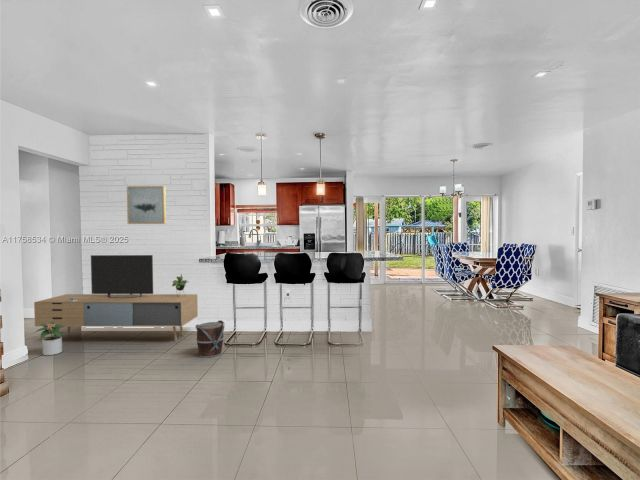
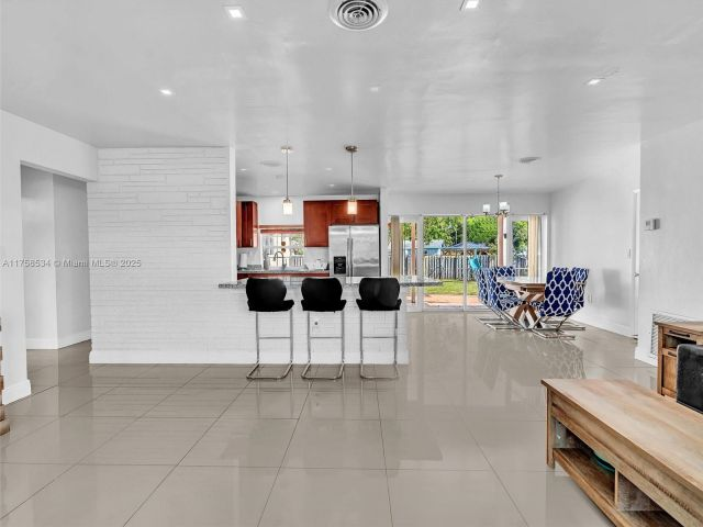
- wall art [126,185,167,225]
- bucket [194,319,226,359]
- potted plant [33,321,67,356]
- media console [33,254,199,342]
